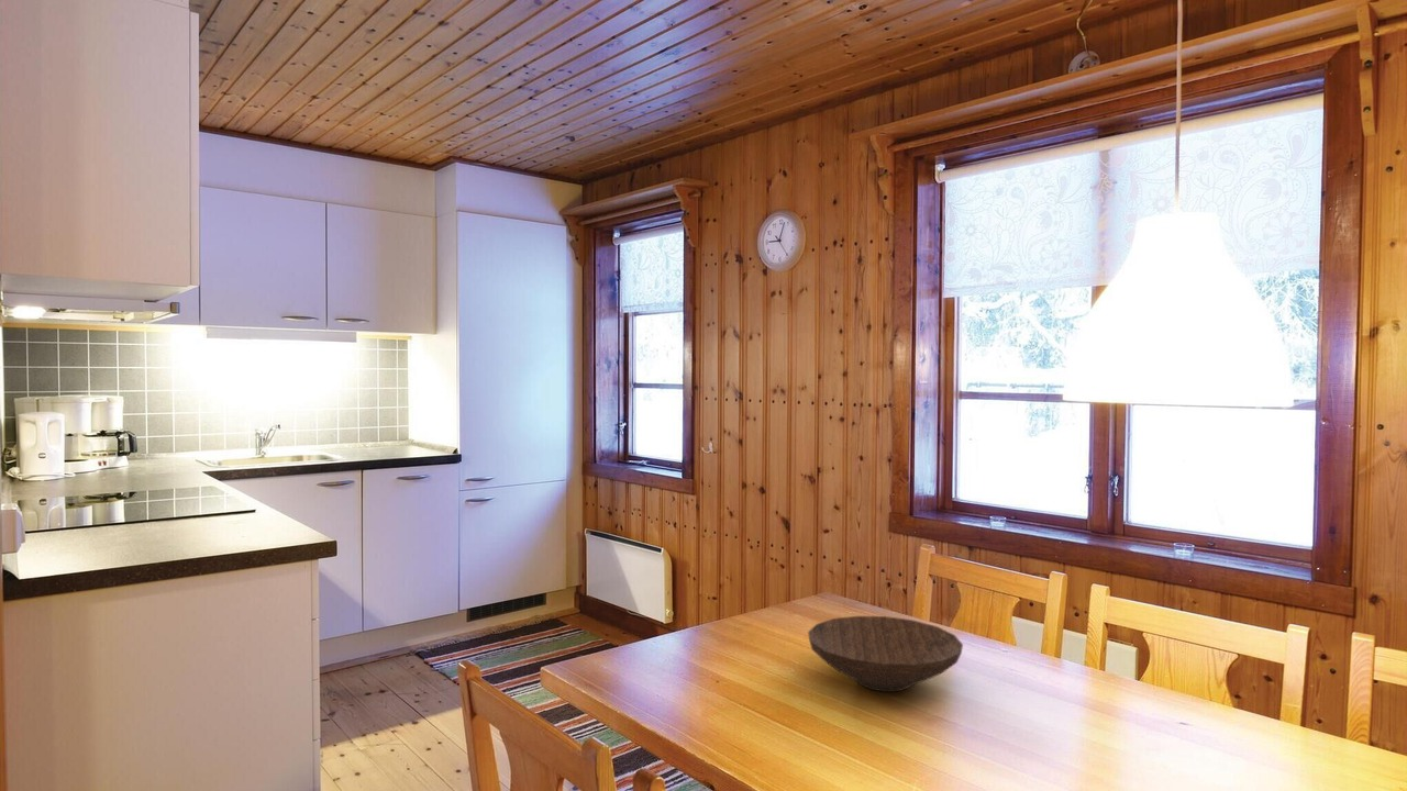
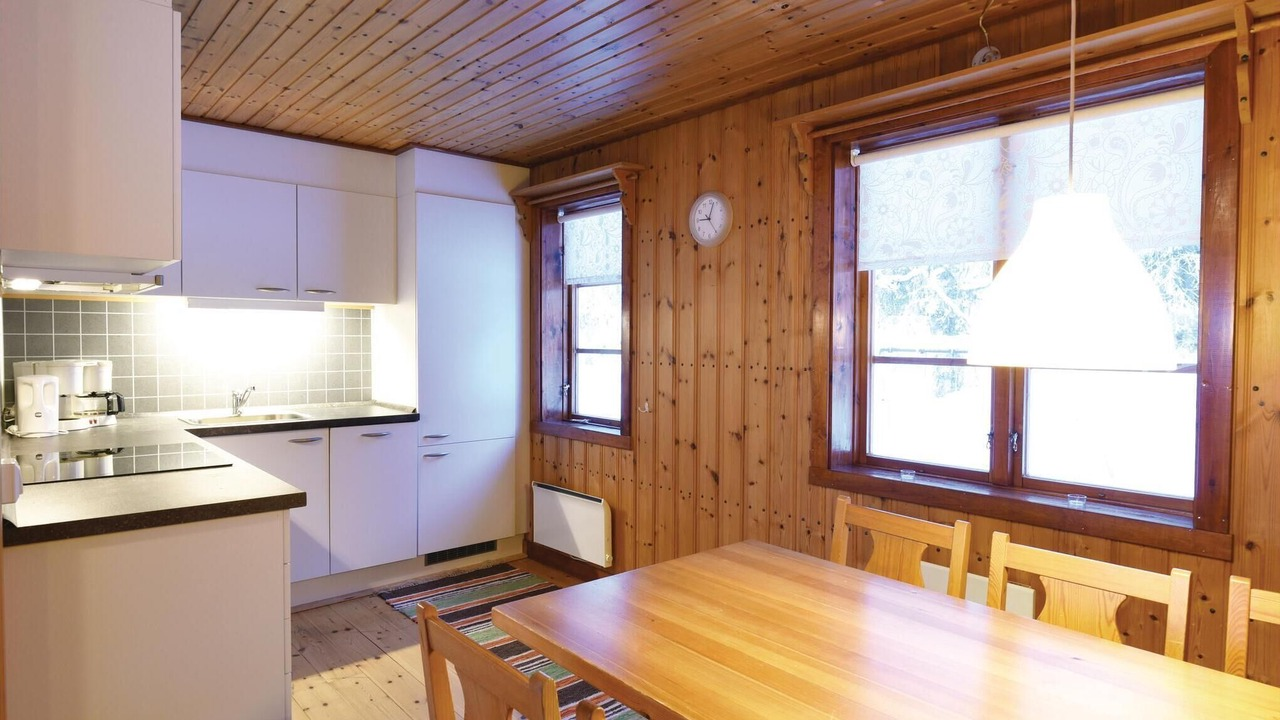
- wooden bowl [807,615,964,693]
